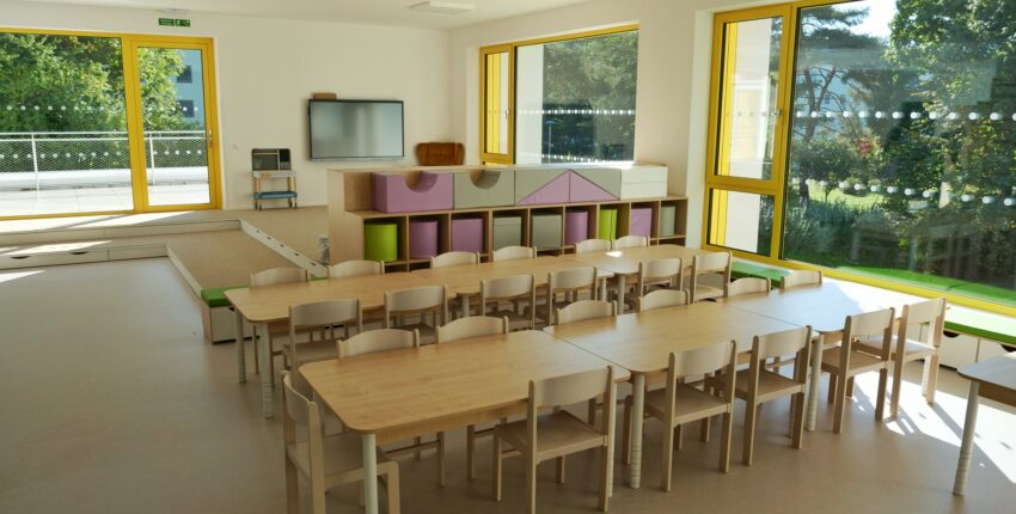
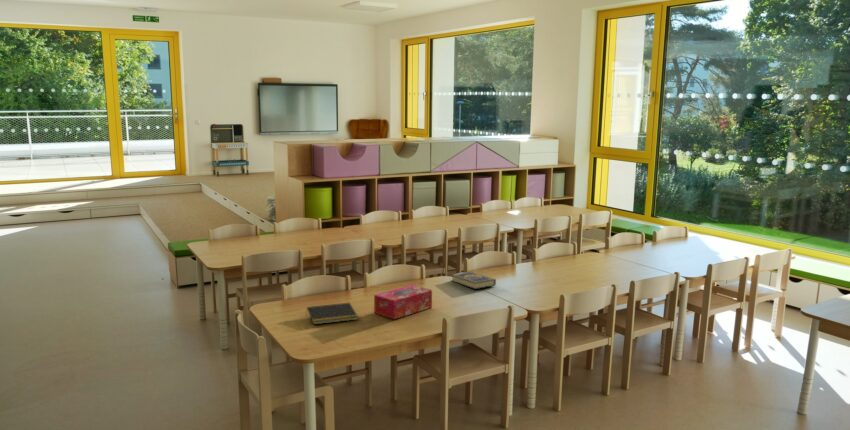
+ tissue box [373,284,433,320]
+ book [450,271,497,290]
+ notepad [305,302,359,325]
